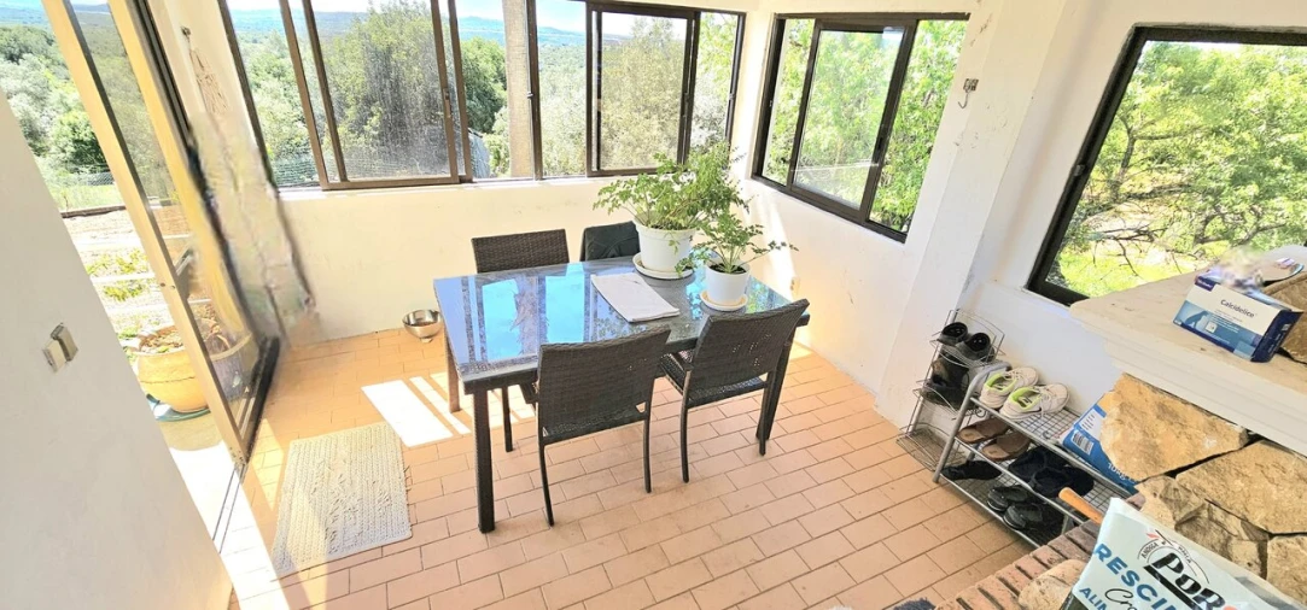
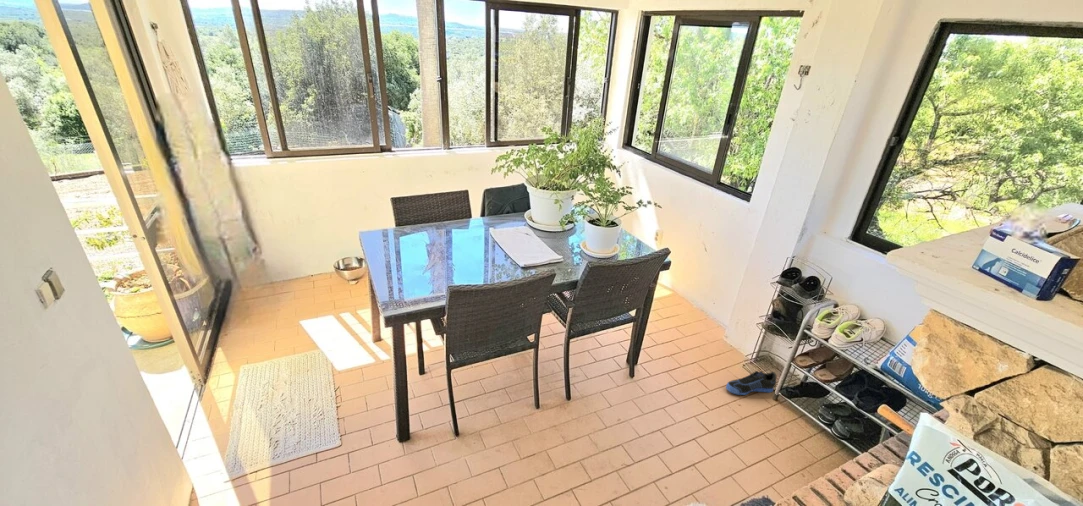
+ sneaker [725,370,777,396]
